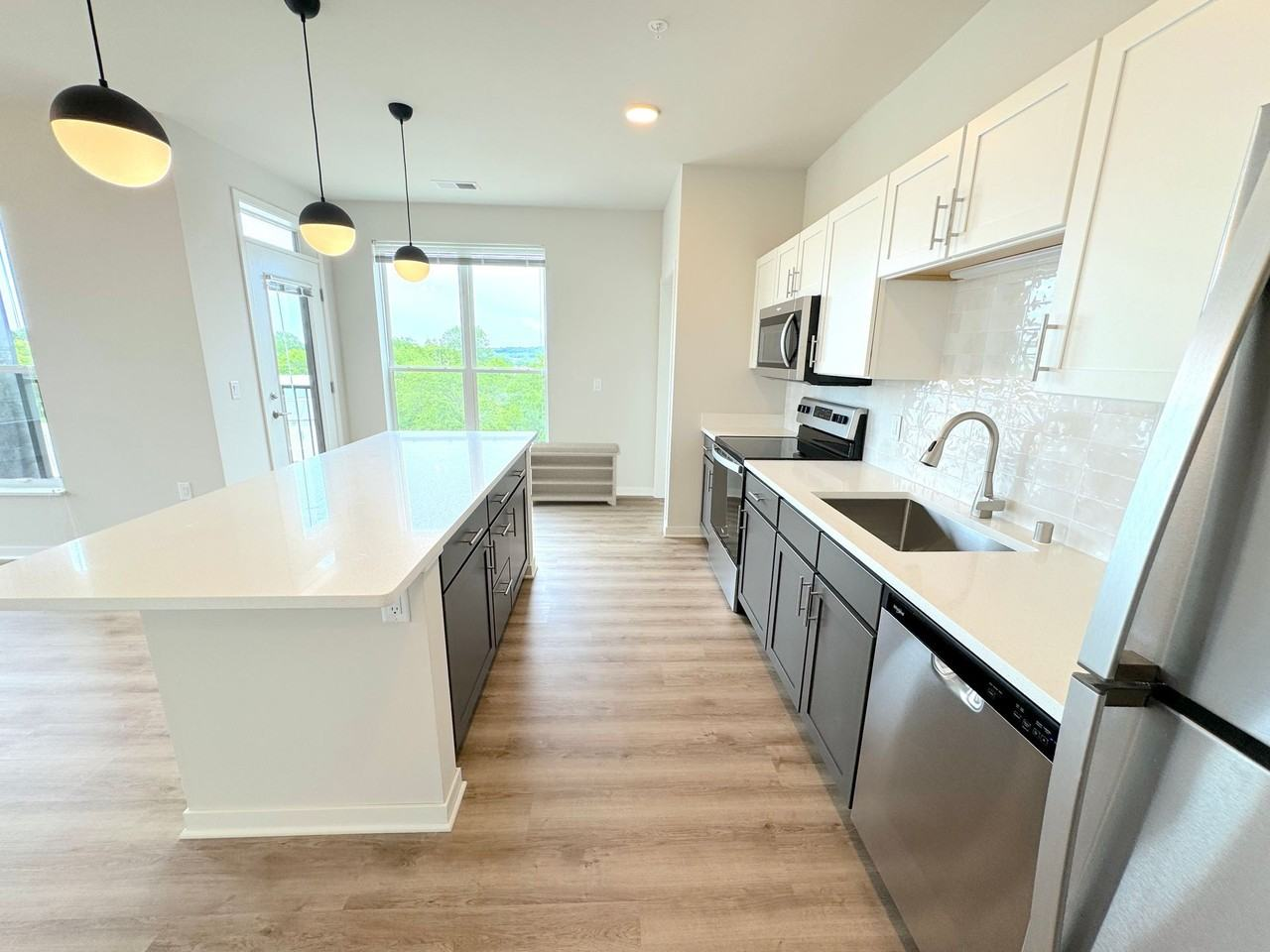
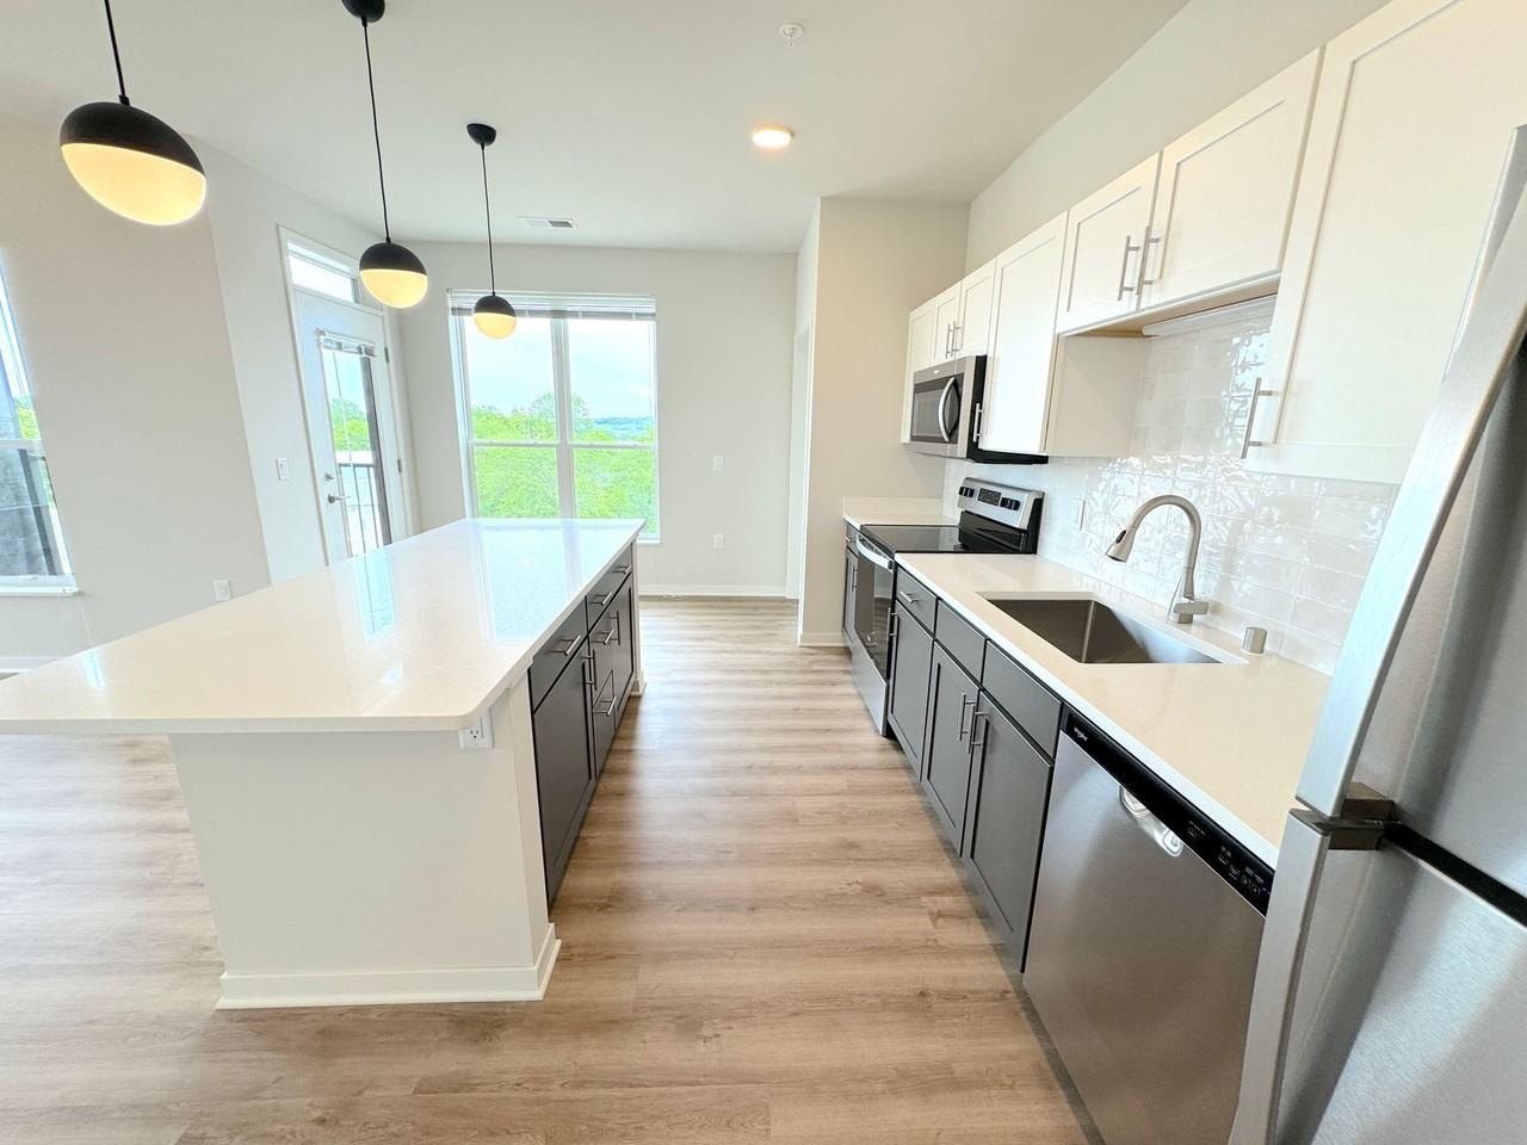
- bench [531,441,621,507]
